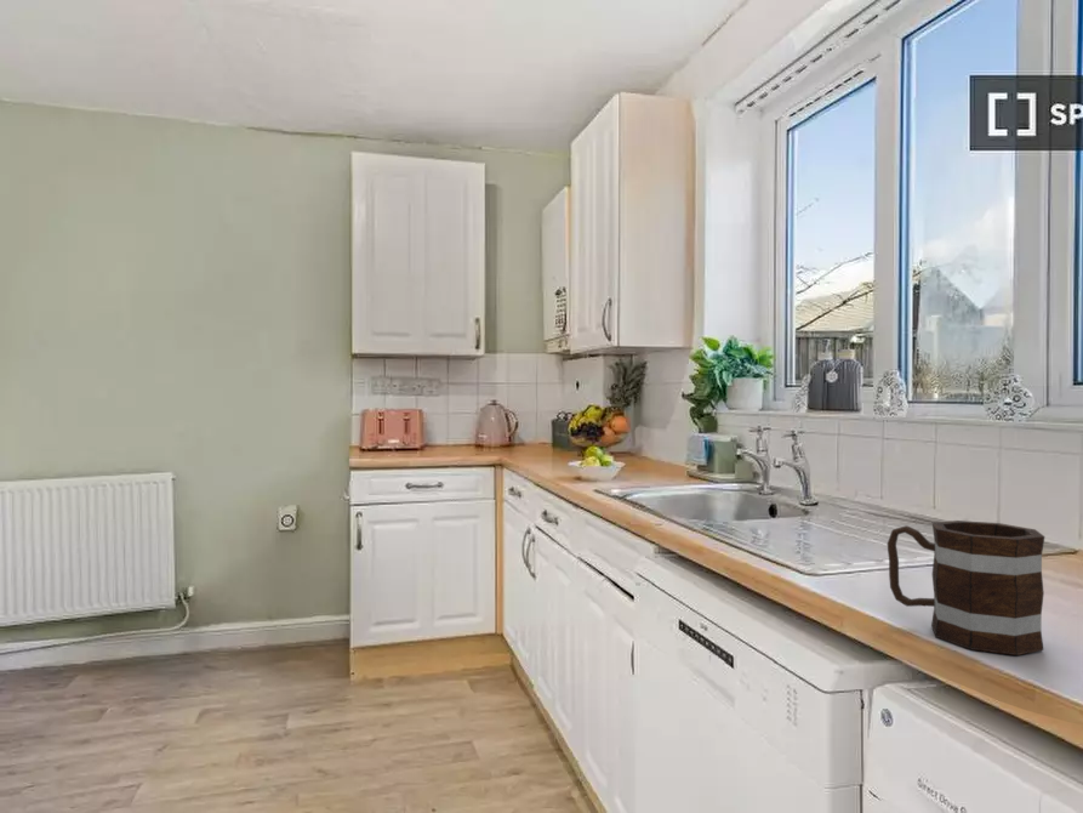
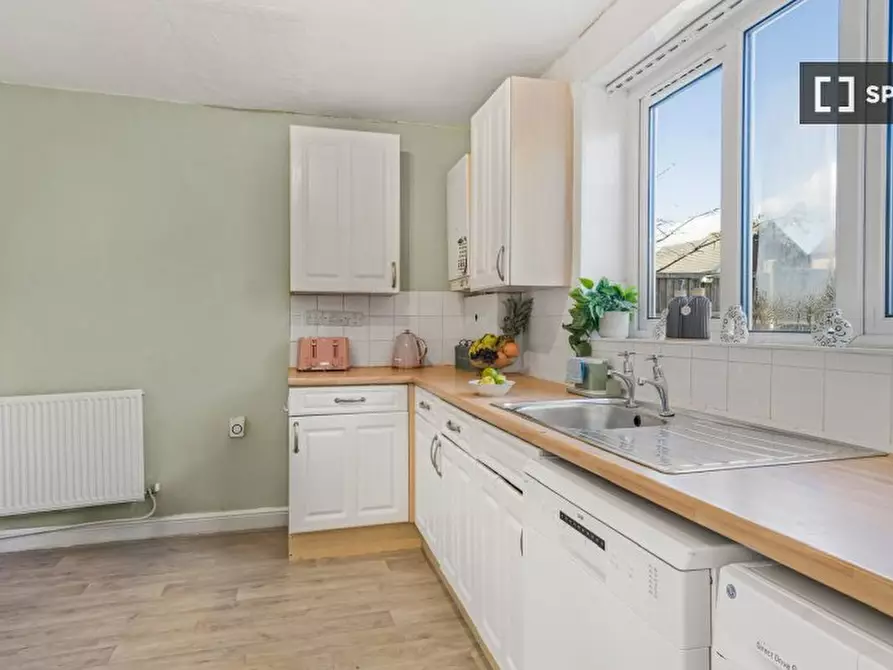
- mug [887,519,1045,656]
